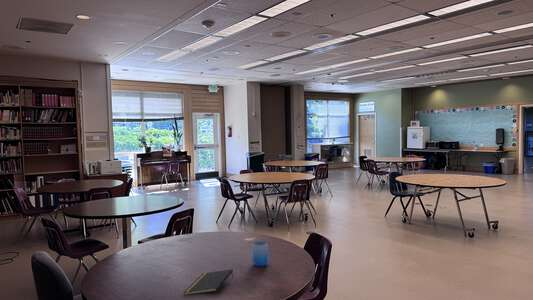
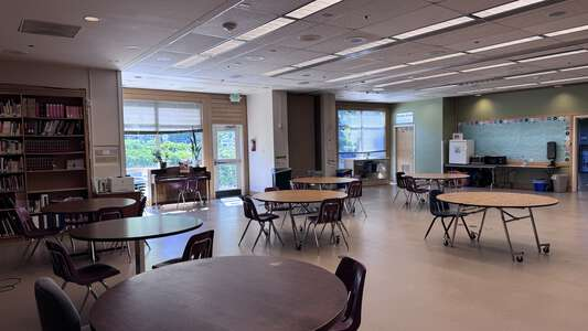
- notepad [182,268,234,296]
- cup [251,240,270,267]
